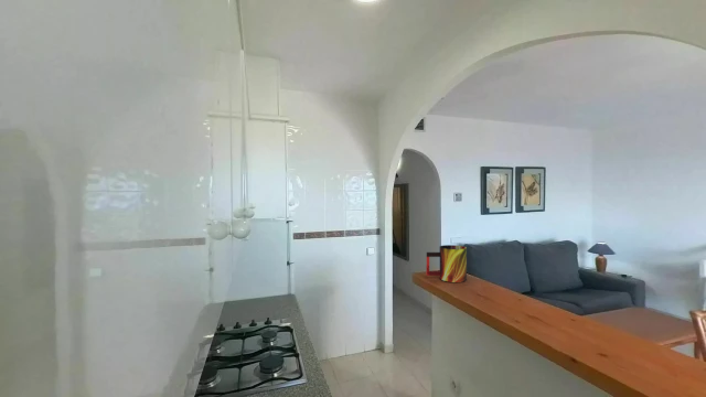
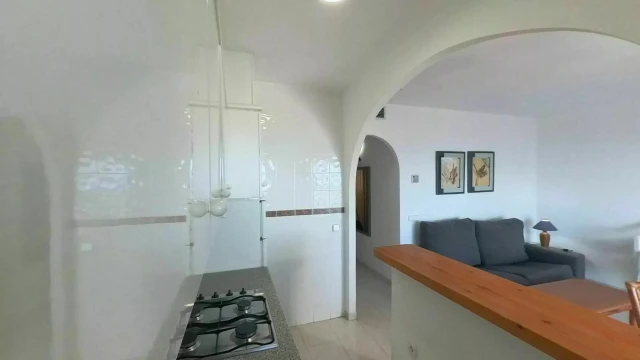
- mug [425,244,468,283]
